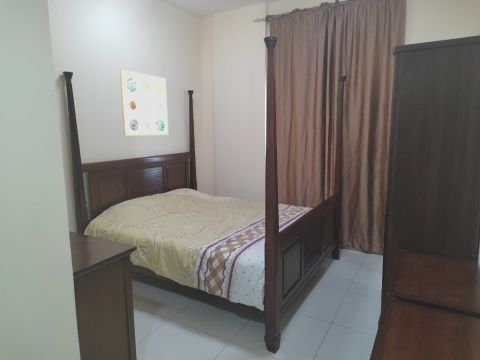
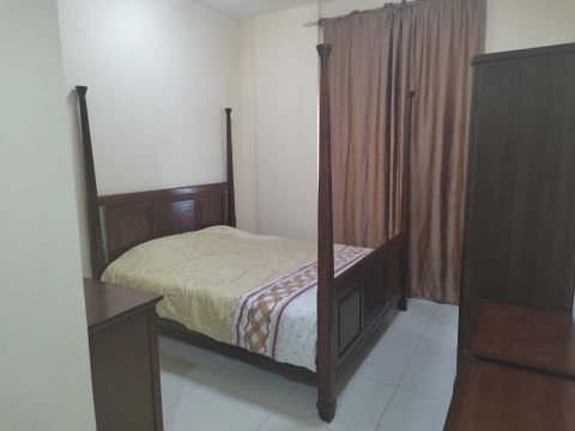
- wall art [119,68,169,137]
